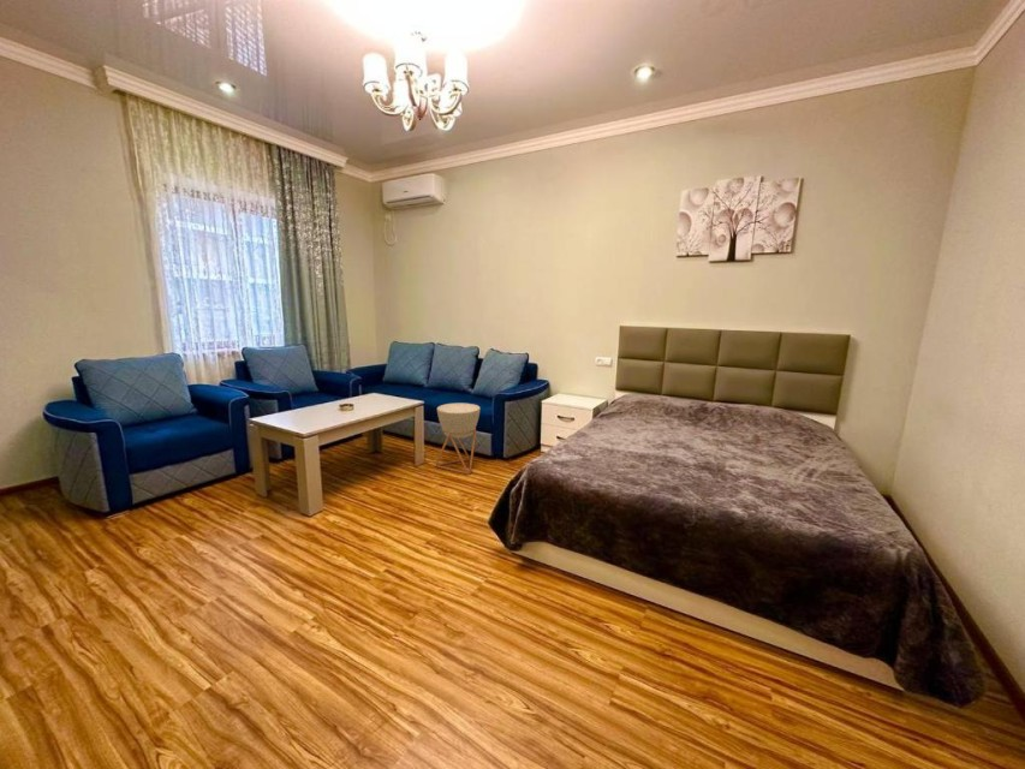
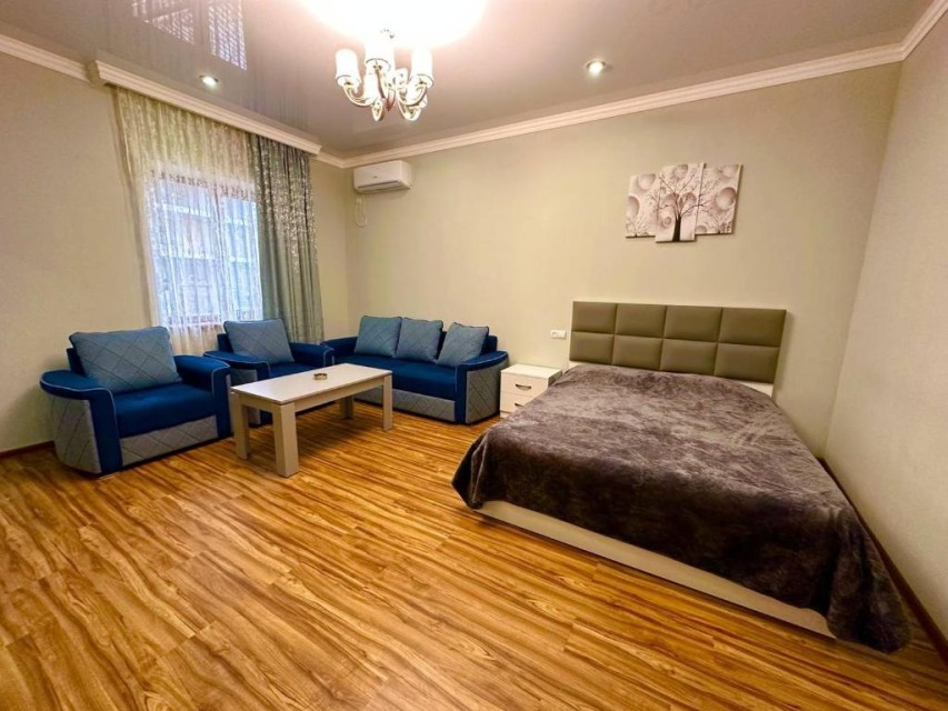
- planter [434,403,482,476]
